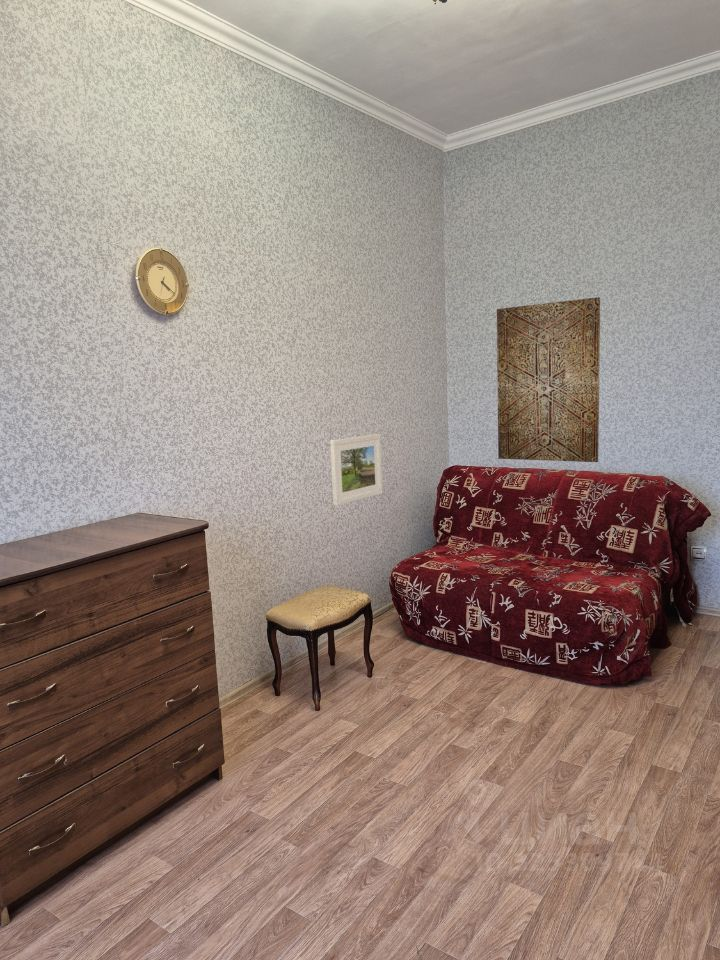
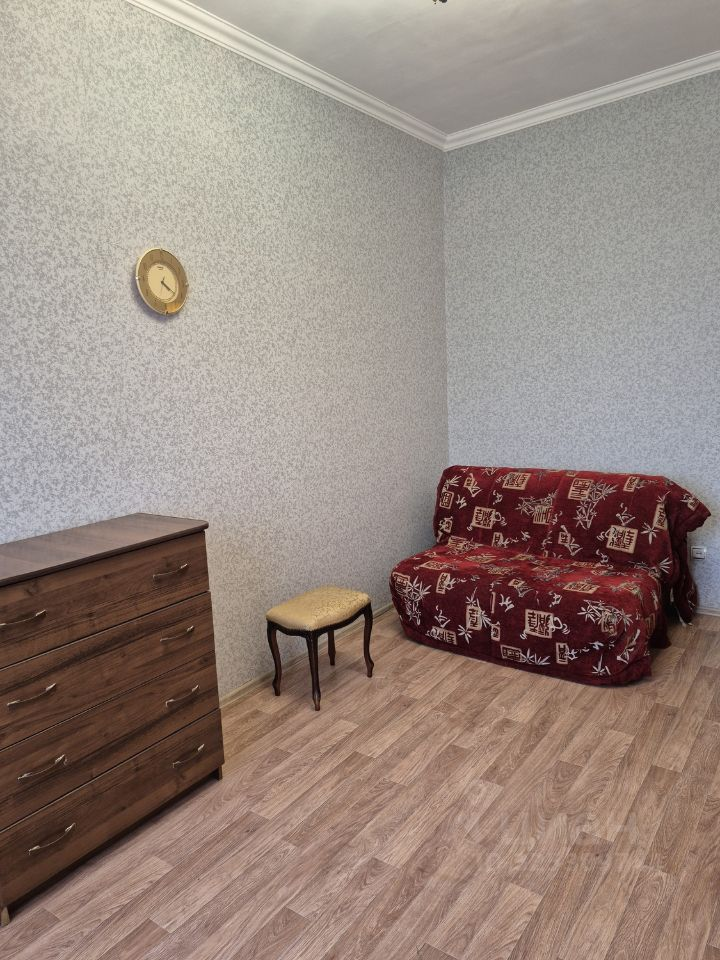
- wall art [496,296,601,463]
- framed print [329,433,384,507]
